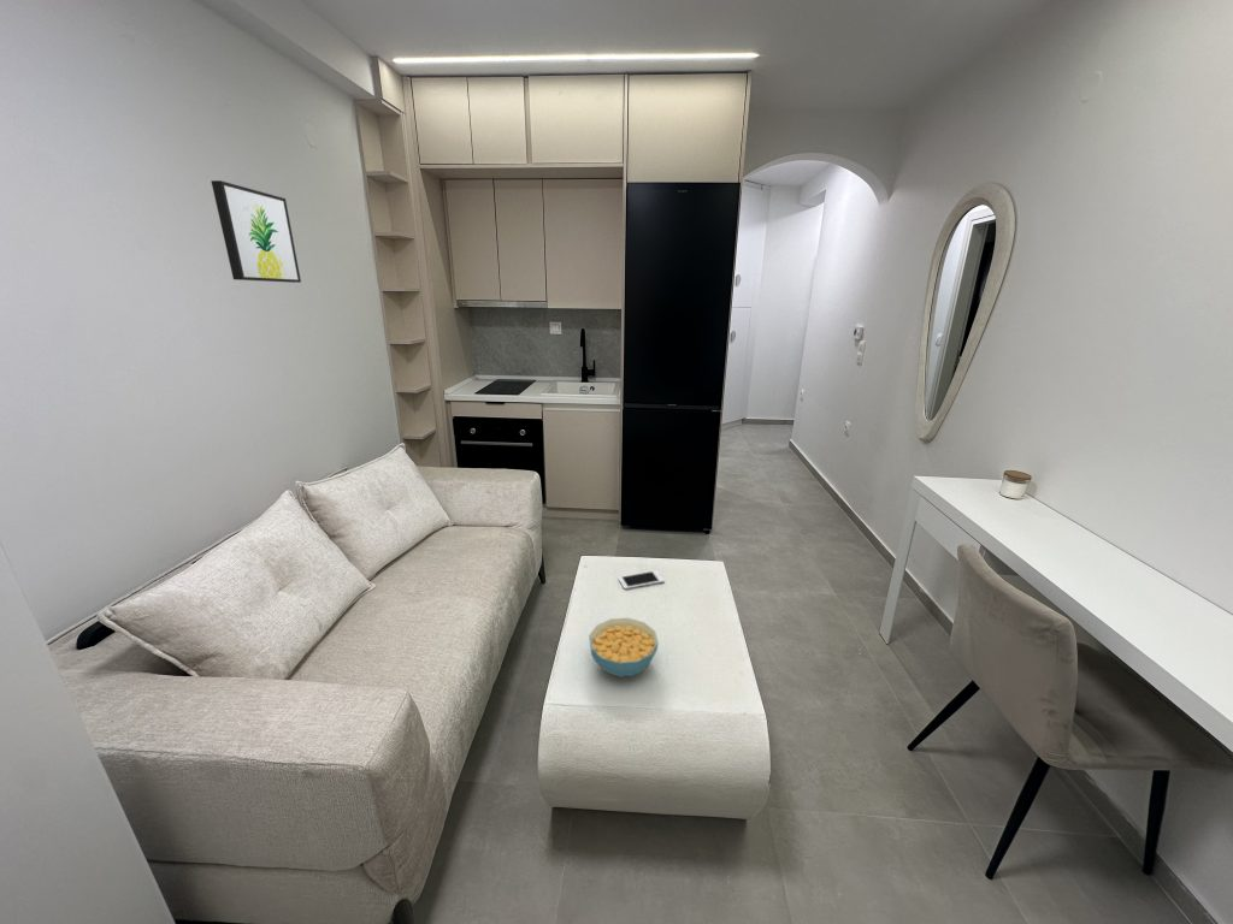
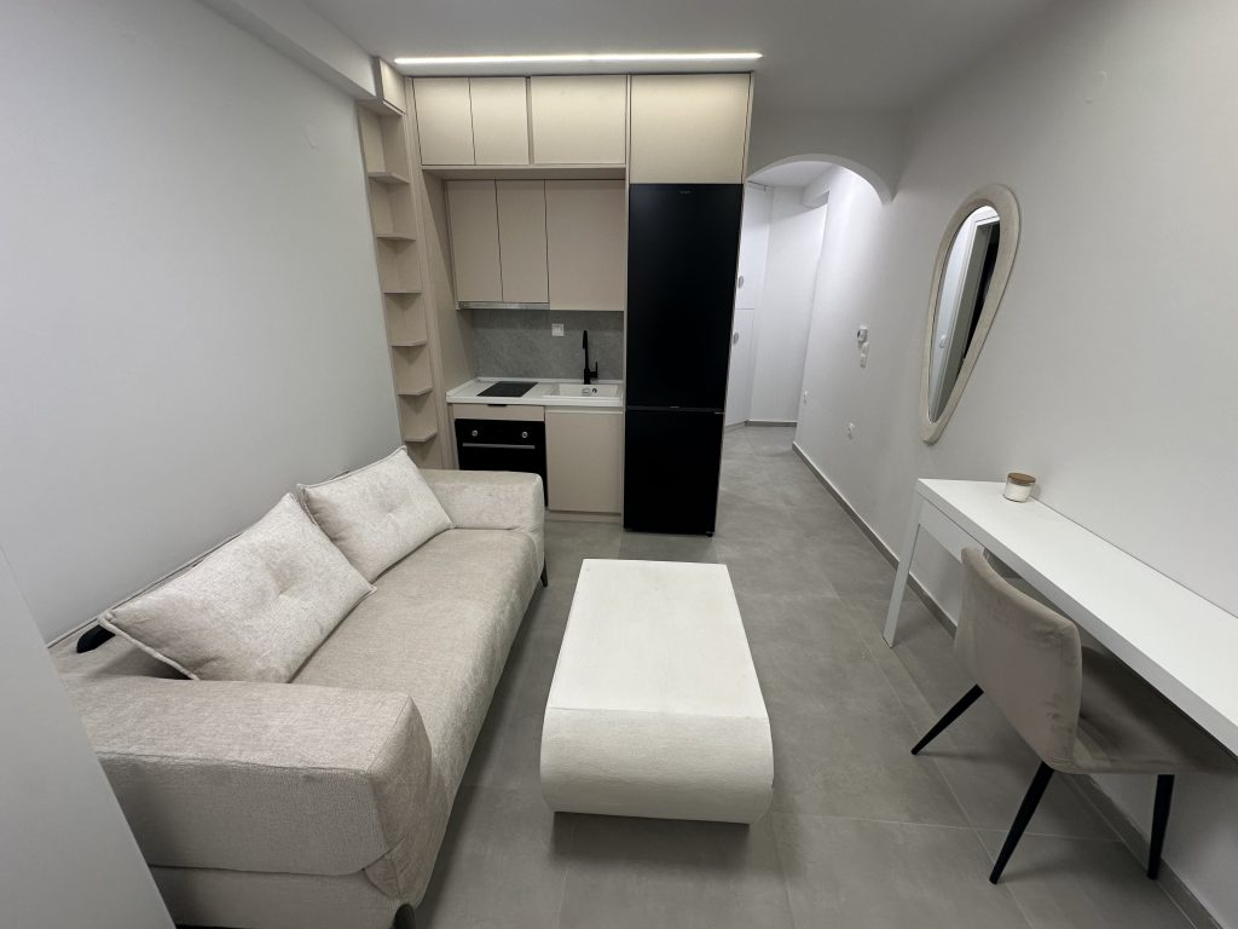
- cell phone [616,569,666,591]
- cereal bowl [588,617,660,679]
- wall art [211,179,302,284]
